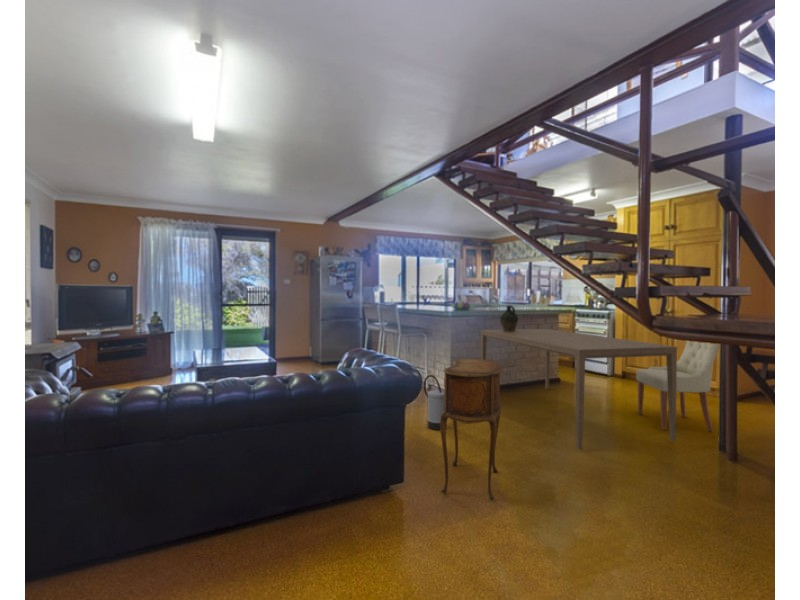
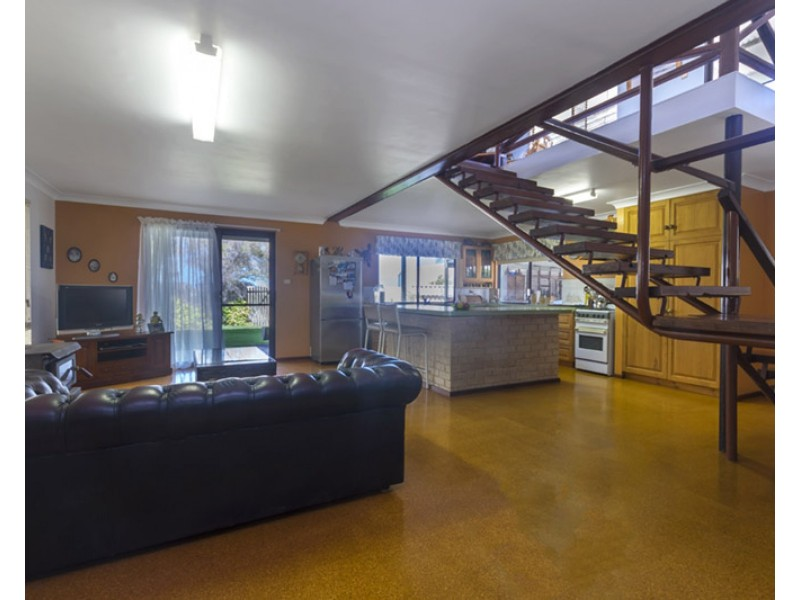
- watering can [423,374,448,431]
- chair [635,340,721,433]
- ceramic jug [499,304,519,331]
- side table [440,357,504,501]
- dining table [480,328,678,451]
